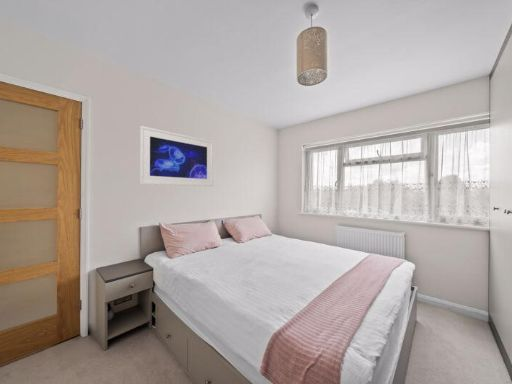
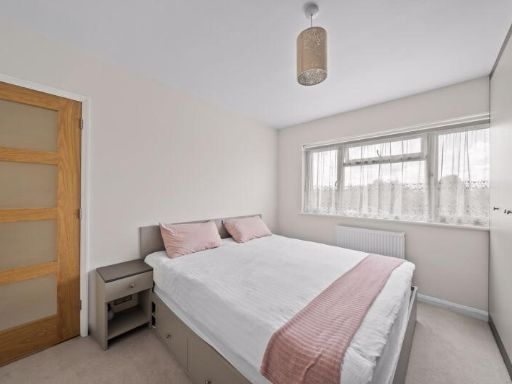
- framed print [139,125,214,187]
